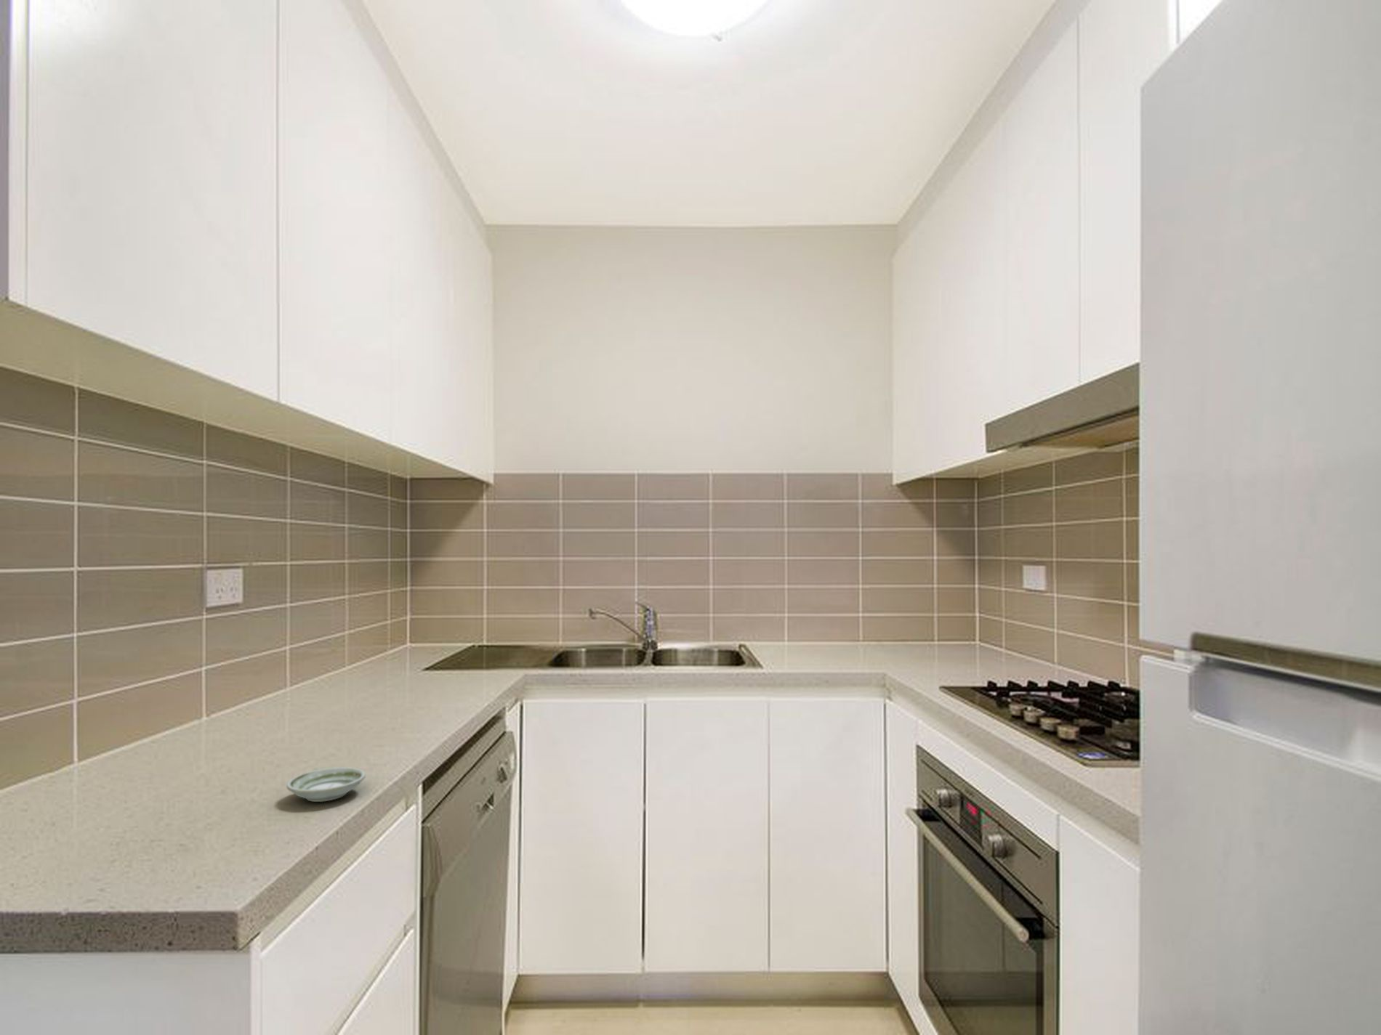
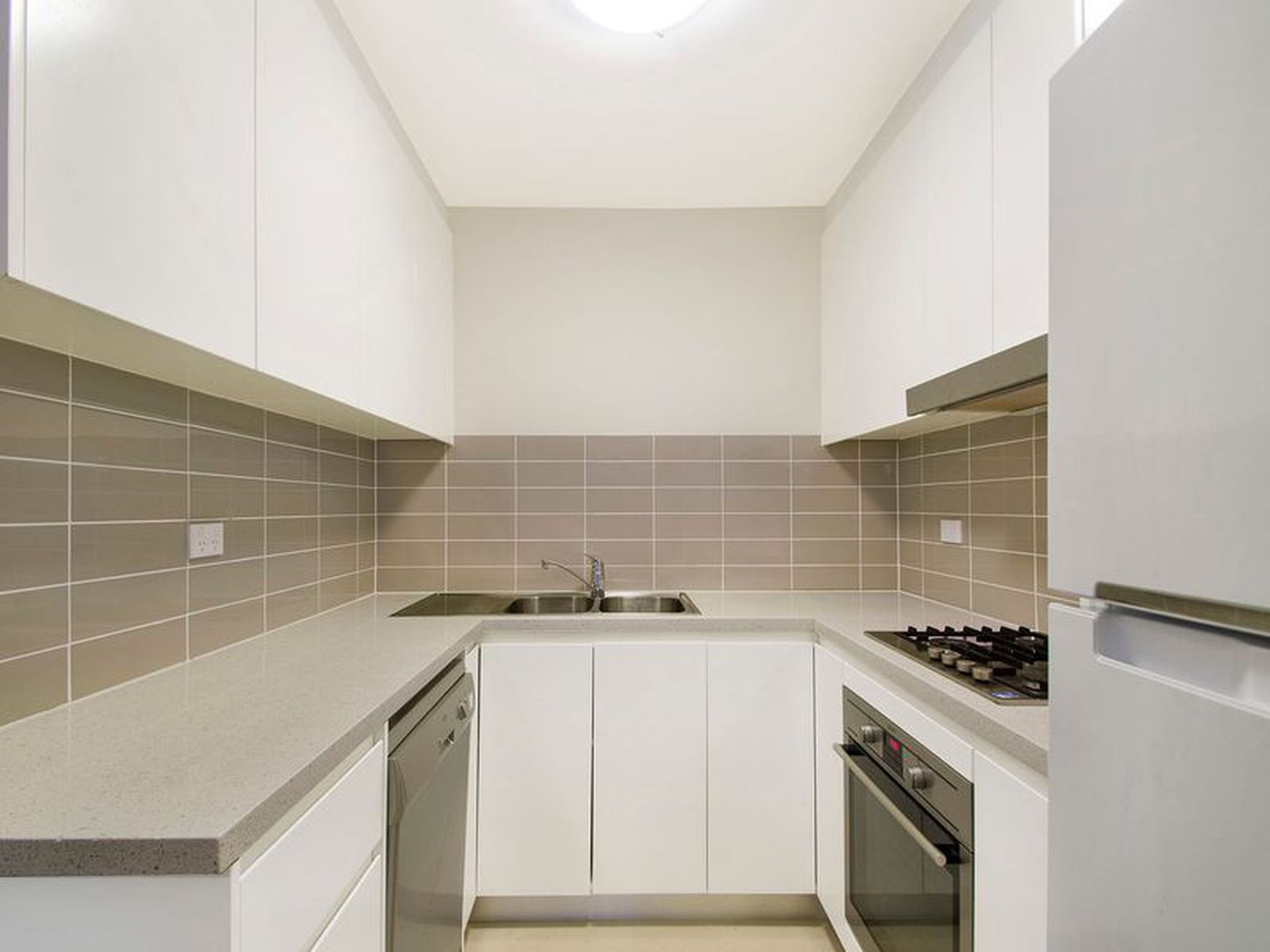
- saucer [286,766,366,802]
